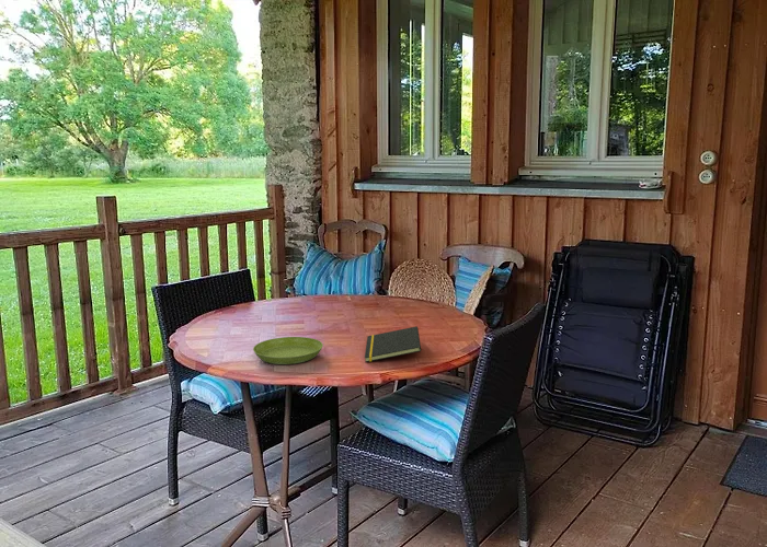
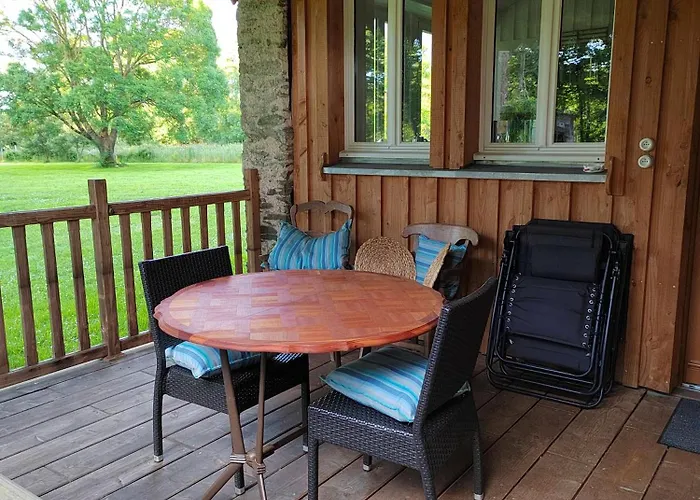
- notepad [364,325,422,363]
- saucer [252,336,324,365]
